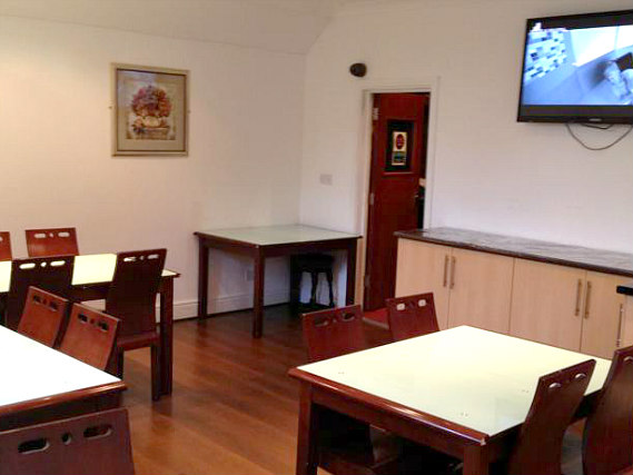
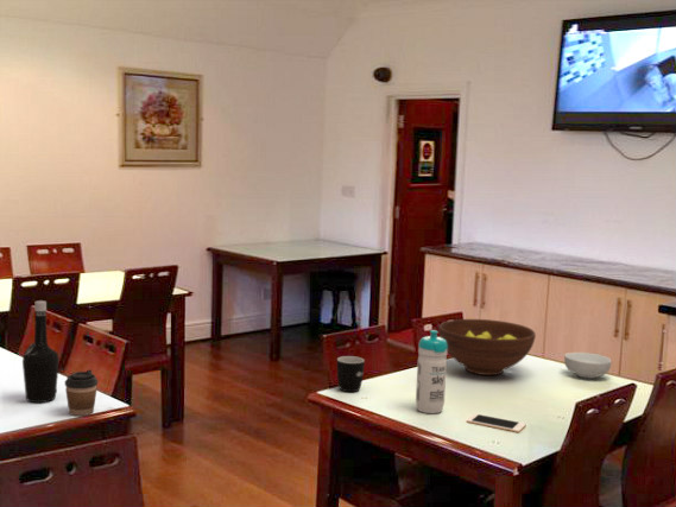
+ mug [336,355,366,393]
+ fruit bowl [438,318,537,376]
+ bottle [21,299,61,404]
+ water bottle [415,329,448,414]
+ coffee cup [64,369,99,417]
+ cell phone [466,412,527,433]
+ cereal bowl [563,351,613,380]
